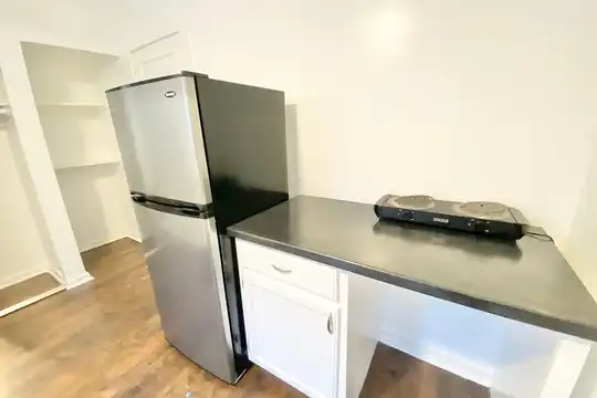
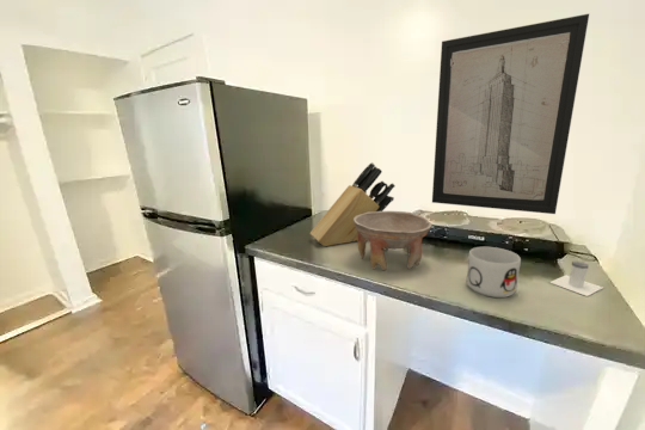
+ knife block [308,161,397,247]
+ salt shaker [548,260,604,297]
+ bowl [354,210,432,272]
+ wall art [431,13,590,215]
+ mug [466,246,522,299]
